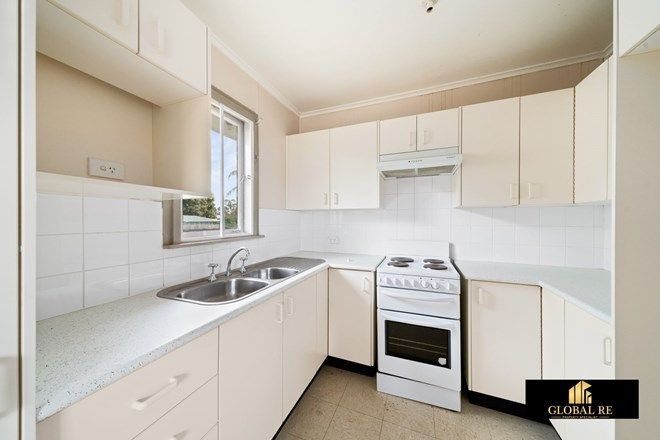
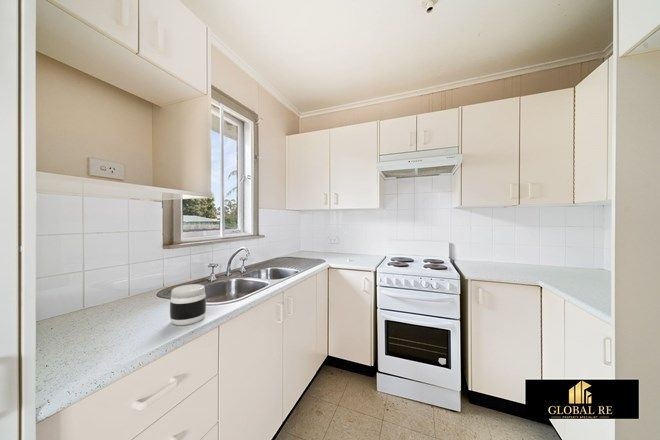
+ jar [169,283,207,326]
